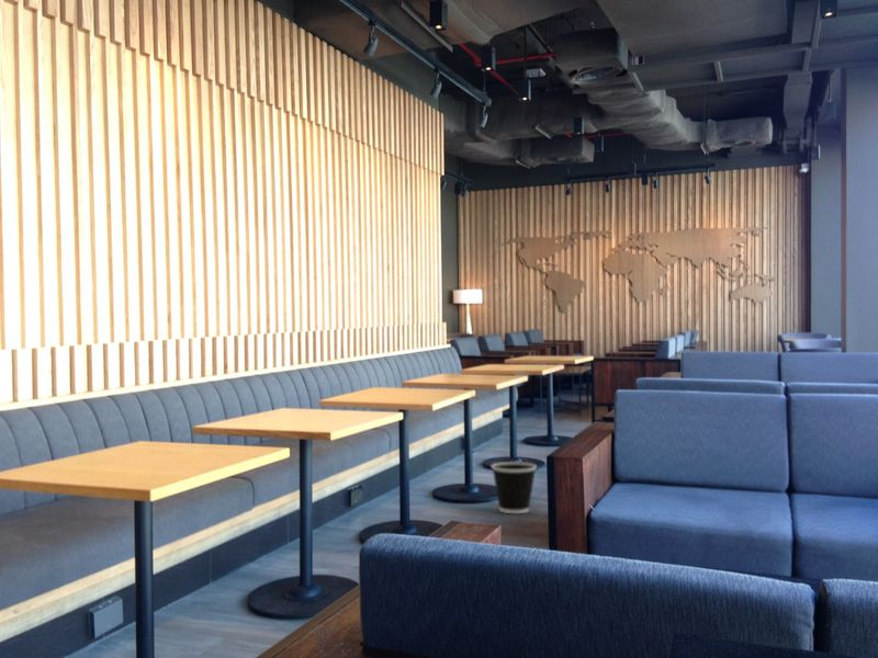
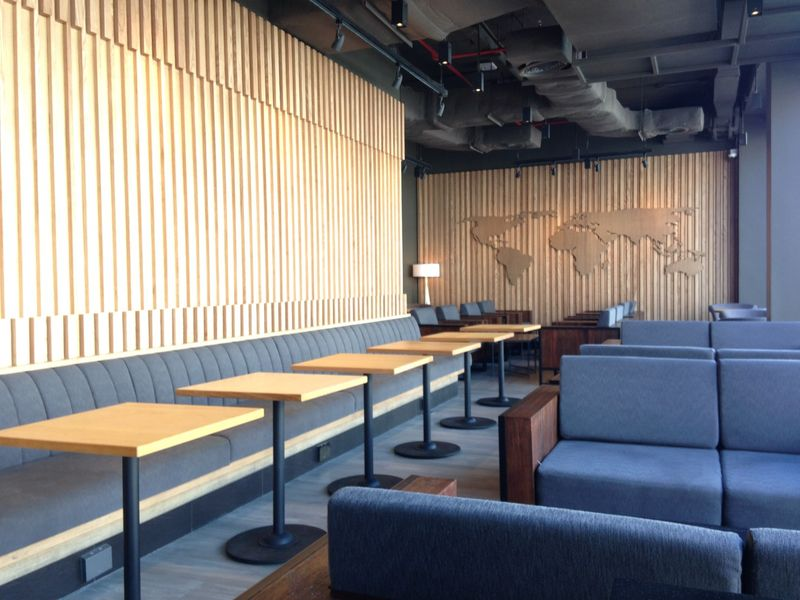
- wastebasket [491,461,538,514]
